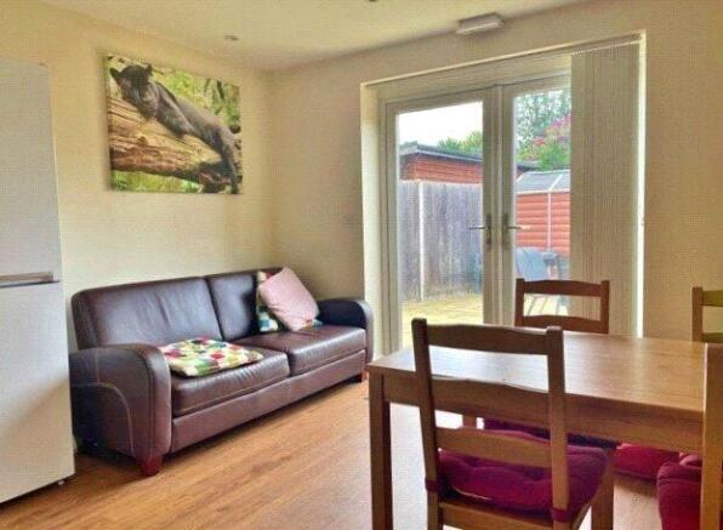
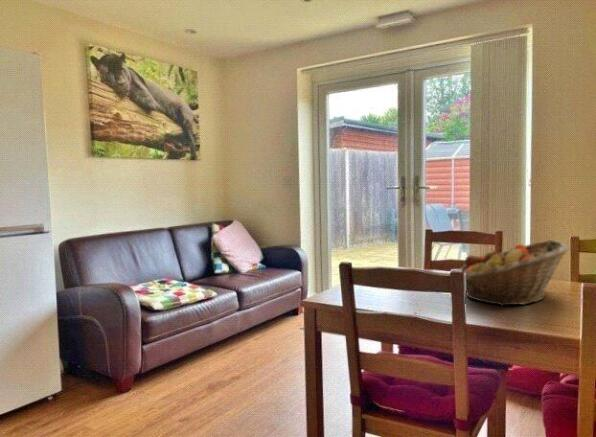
+ fruit basket [459,239,572,307]
